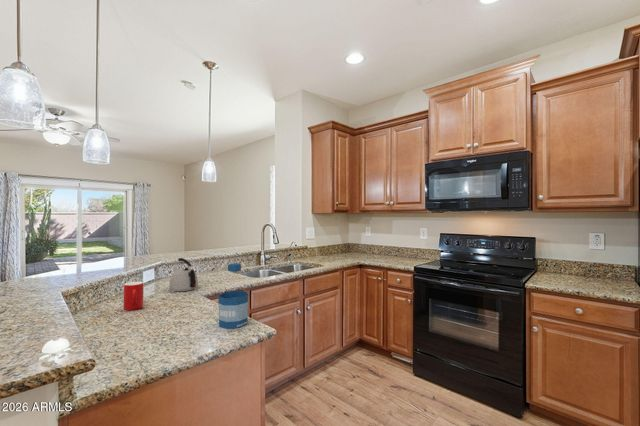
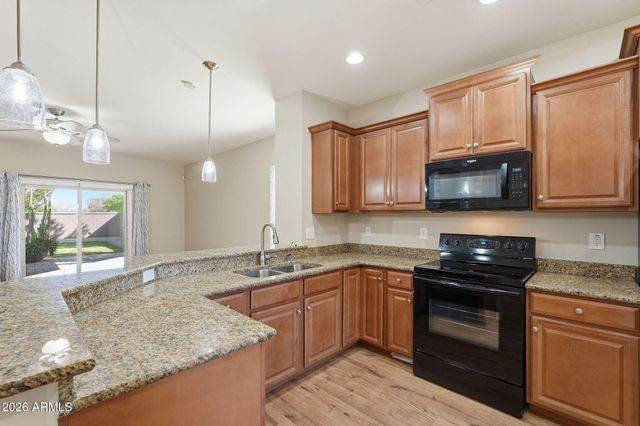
- kettle [168,257,199,293]
- cup [123,281,144,311]
- bottle [217,262,249,330]
